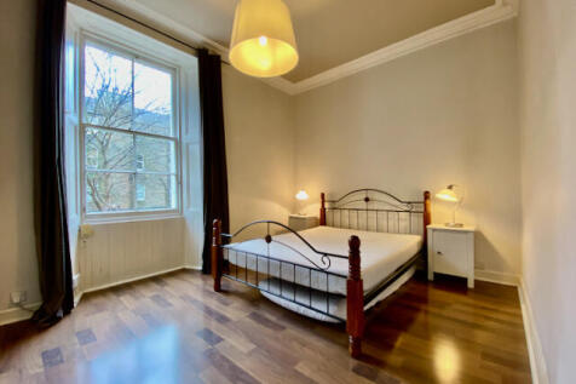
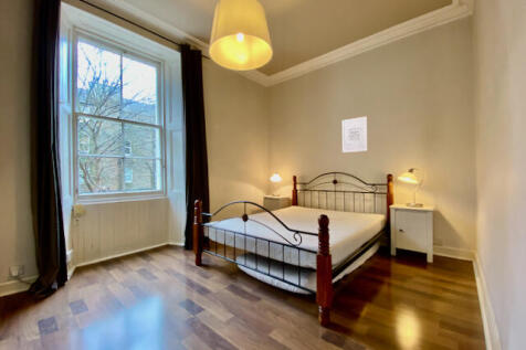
+ wall art [341,116,368,153]
